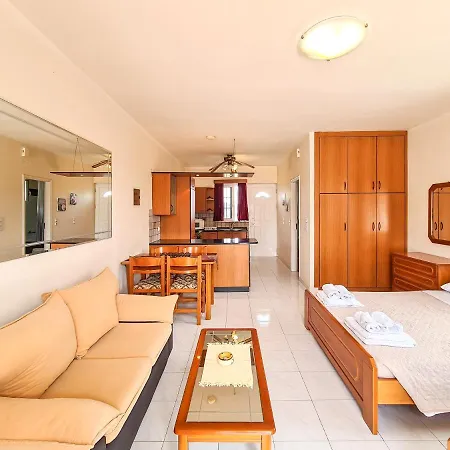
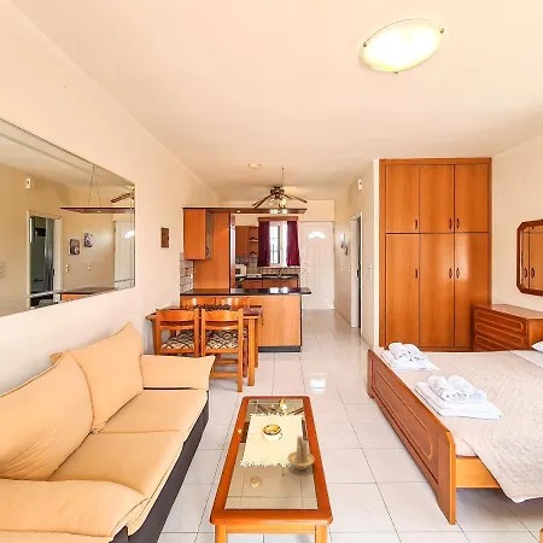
+ candle holder [286,432,316,471]
